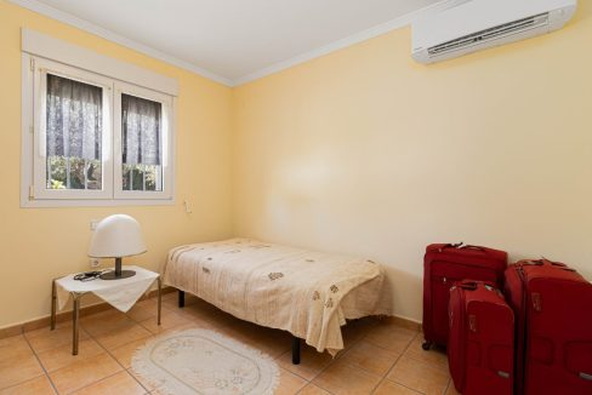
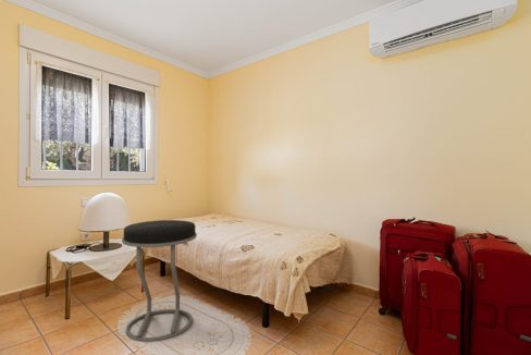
+ stool [121,219,198,343]
